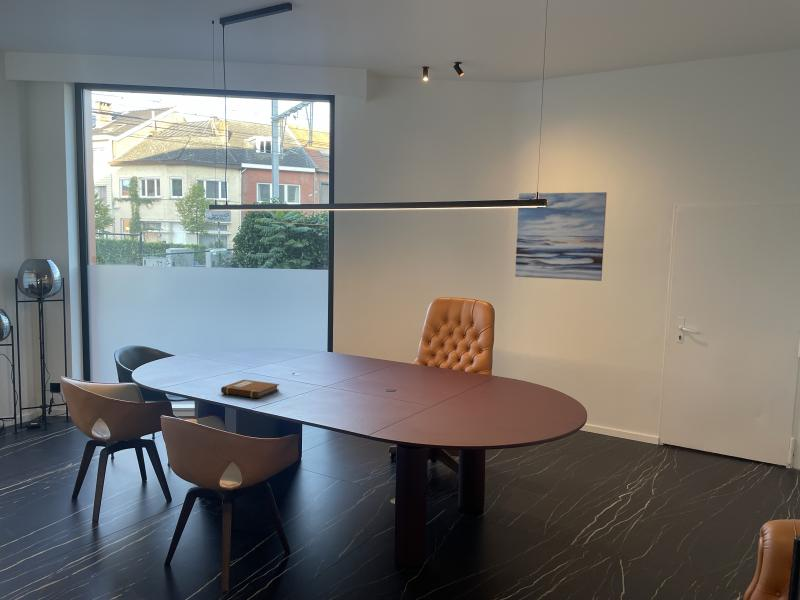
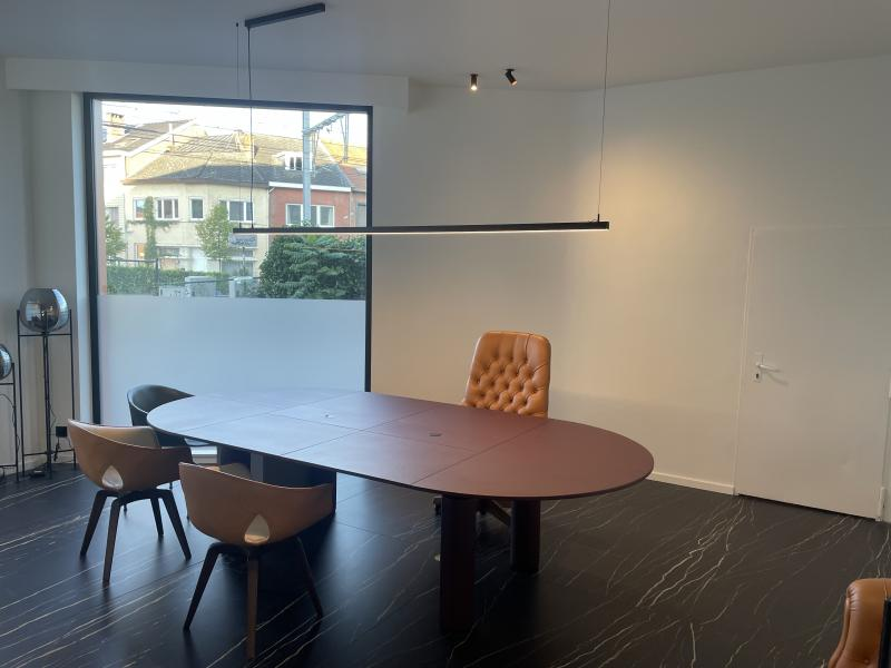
- notebook [220,379,280,399]
- wall art [514,191,608,282]
